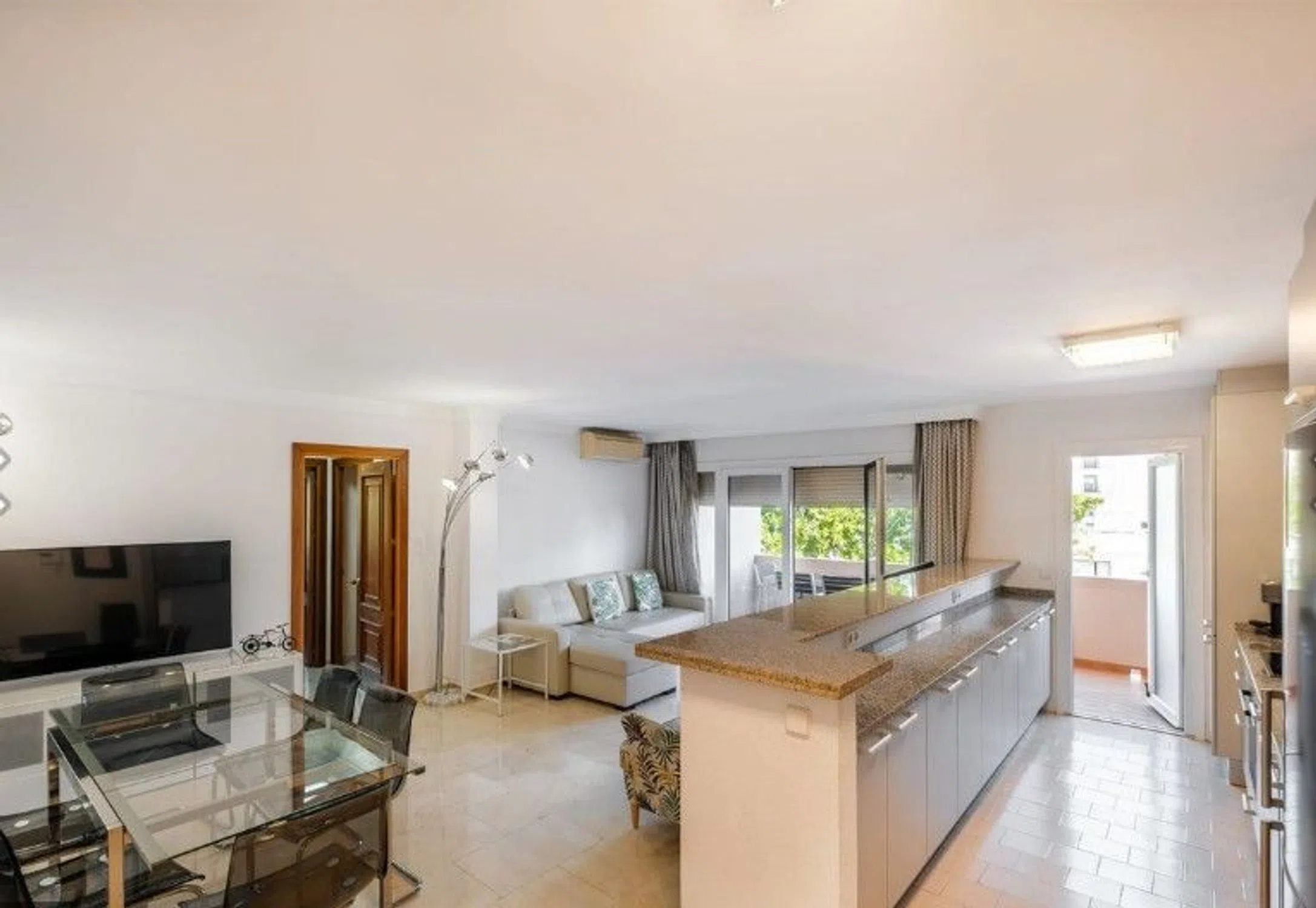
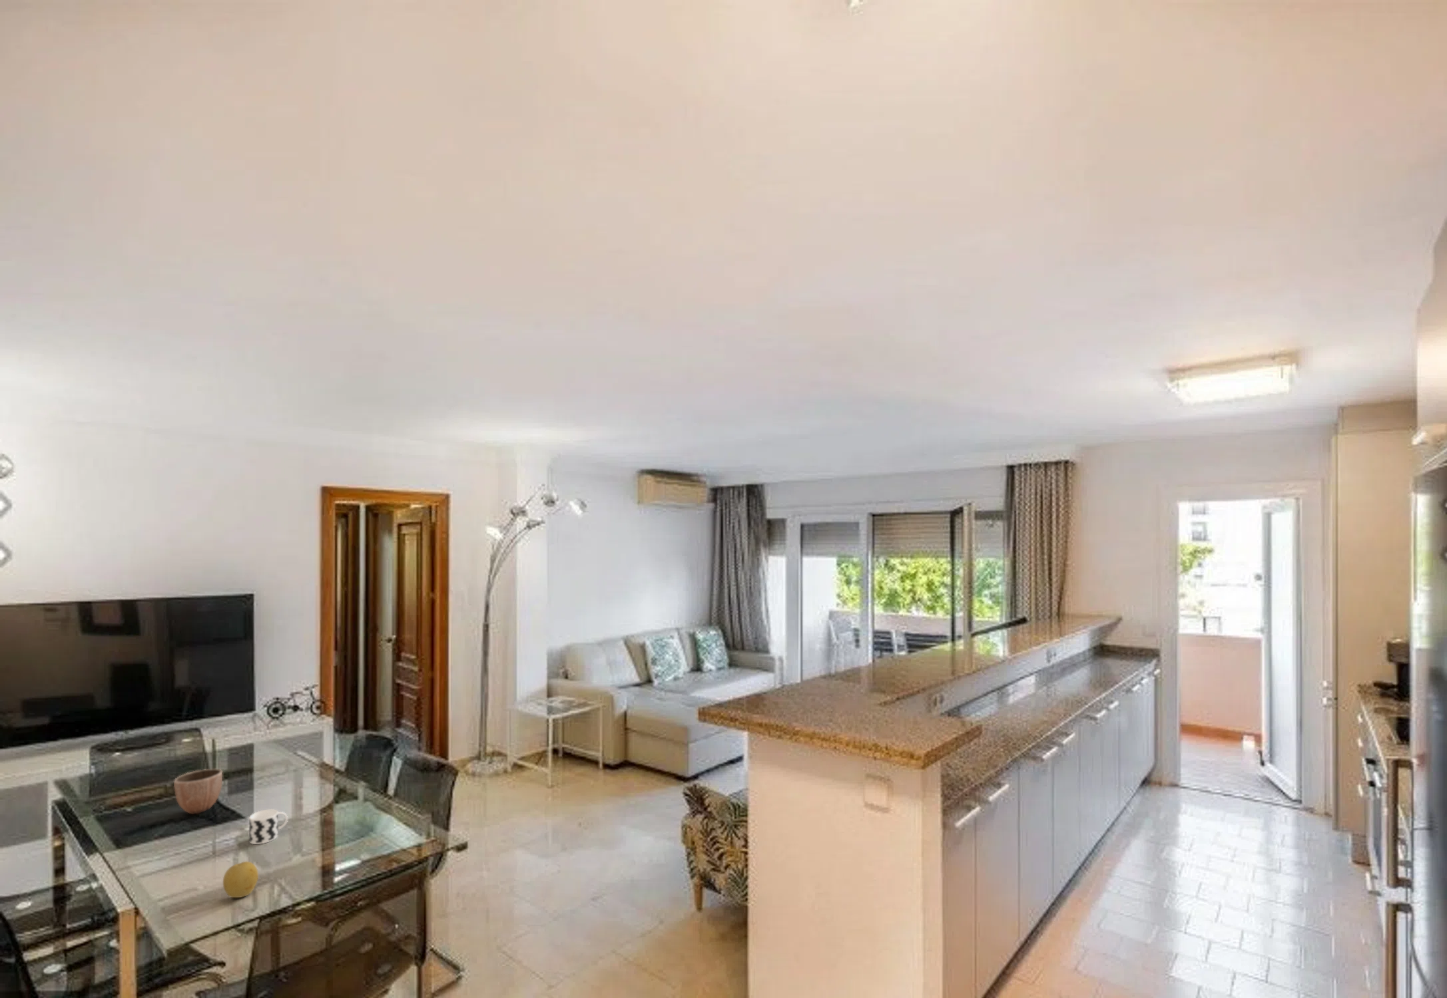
+ decorative bowl [173,768,223,816]
+ cup [248,809,288,845]
+ fruit [222,861,259,898]
